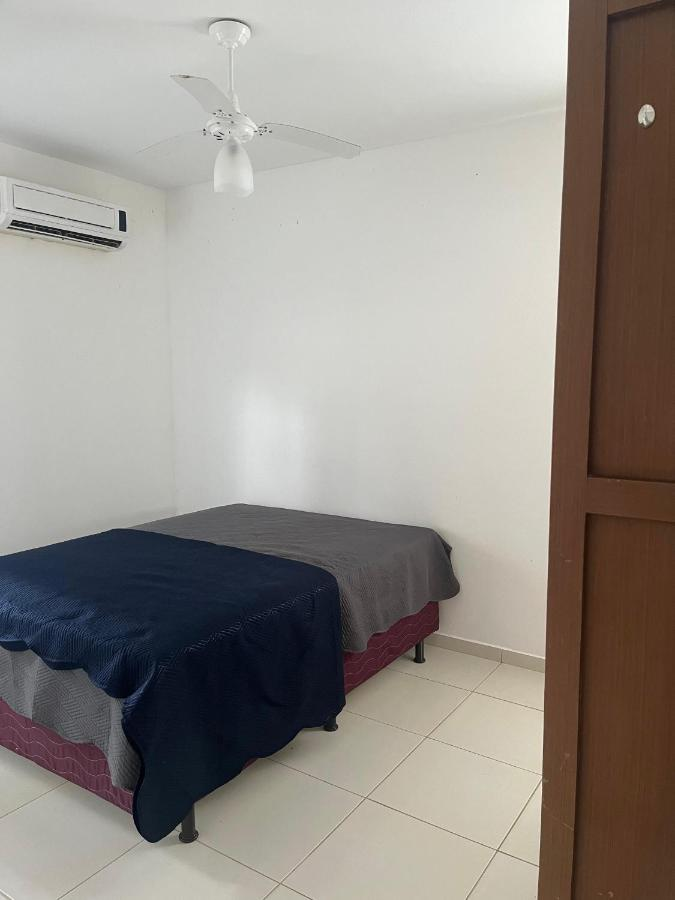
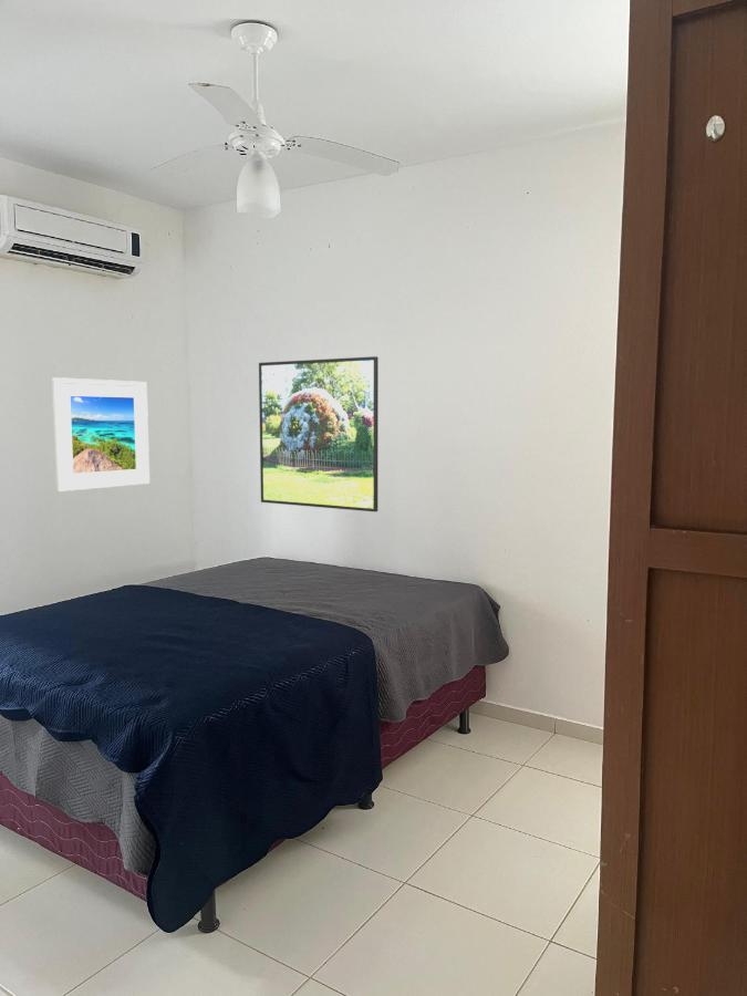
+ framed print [258,355,380,512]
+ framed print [51,376,151,492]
